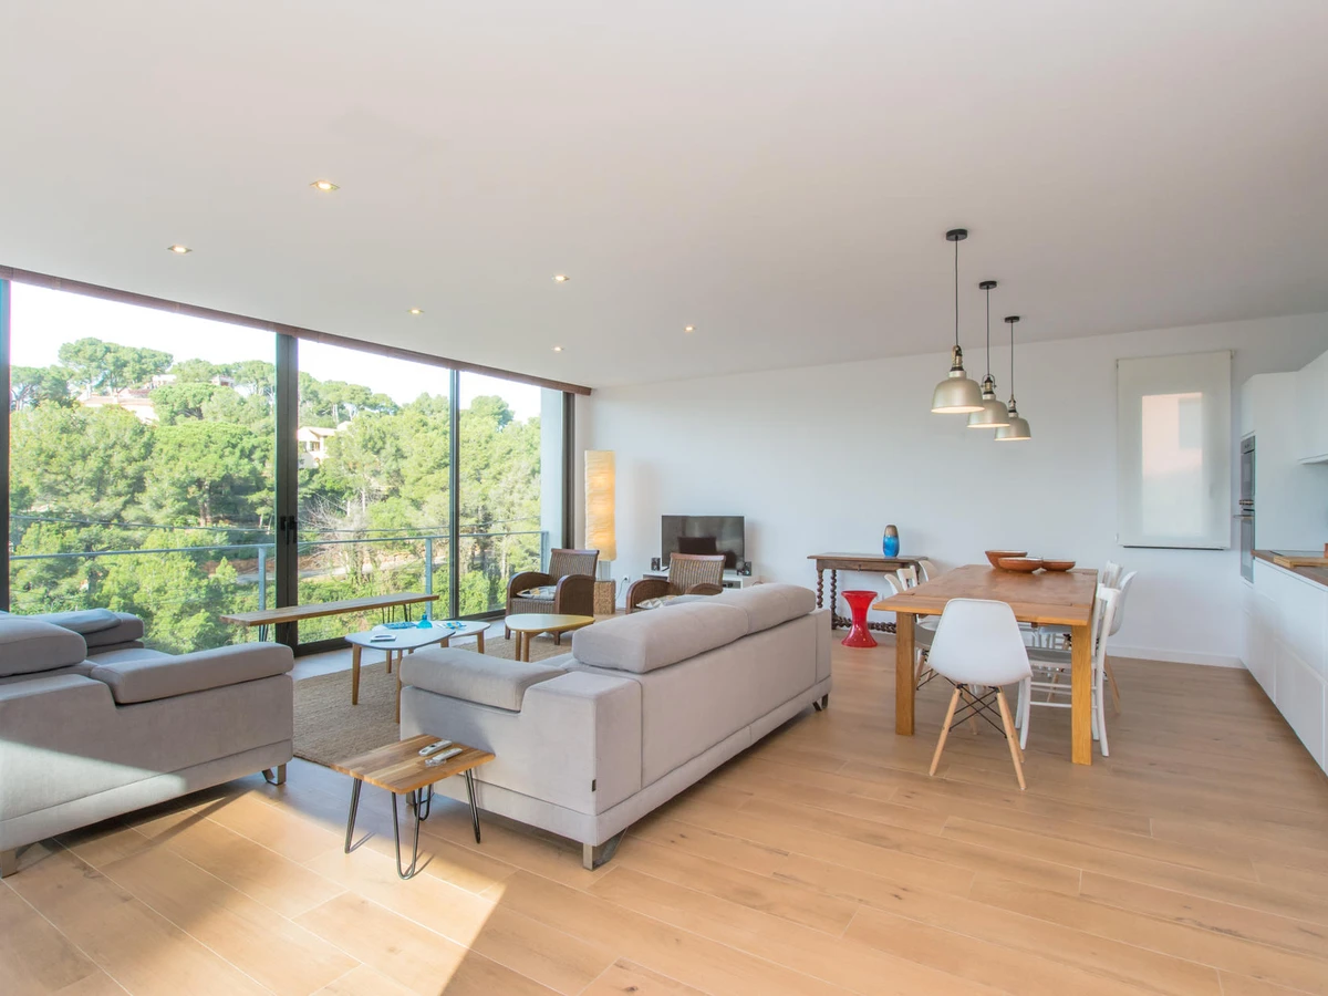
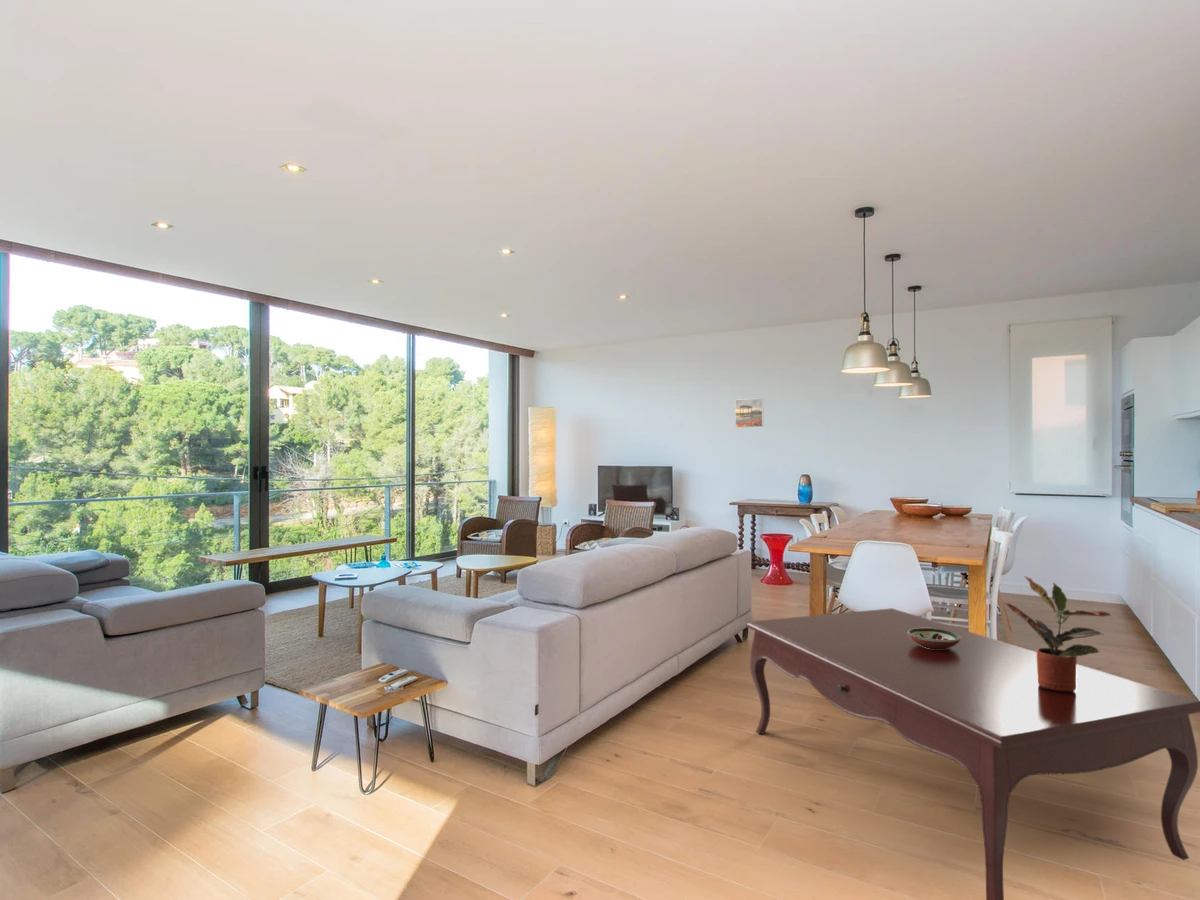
+ potted plant [1004,575,1112,692]
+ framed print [734,397,764,429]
+ decorative bowl [907,628,961,649]
+ coffee table [745,607,1200,900]
